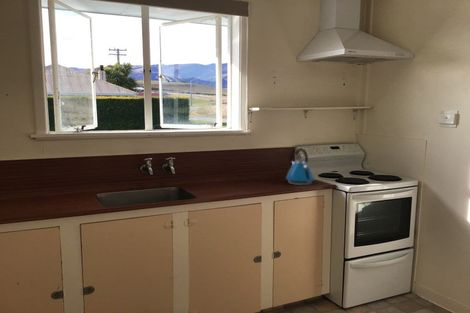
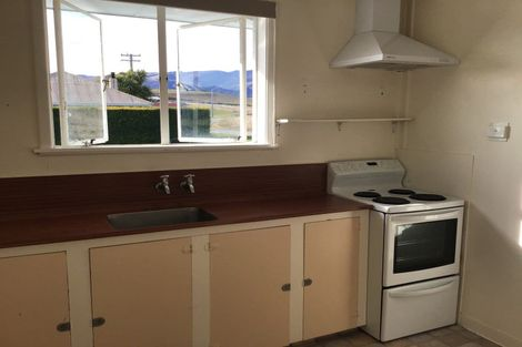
- kettle [285,147,315,186]
